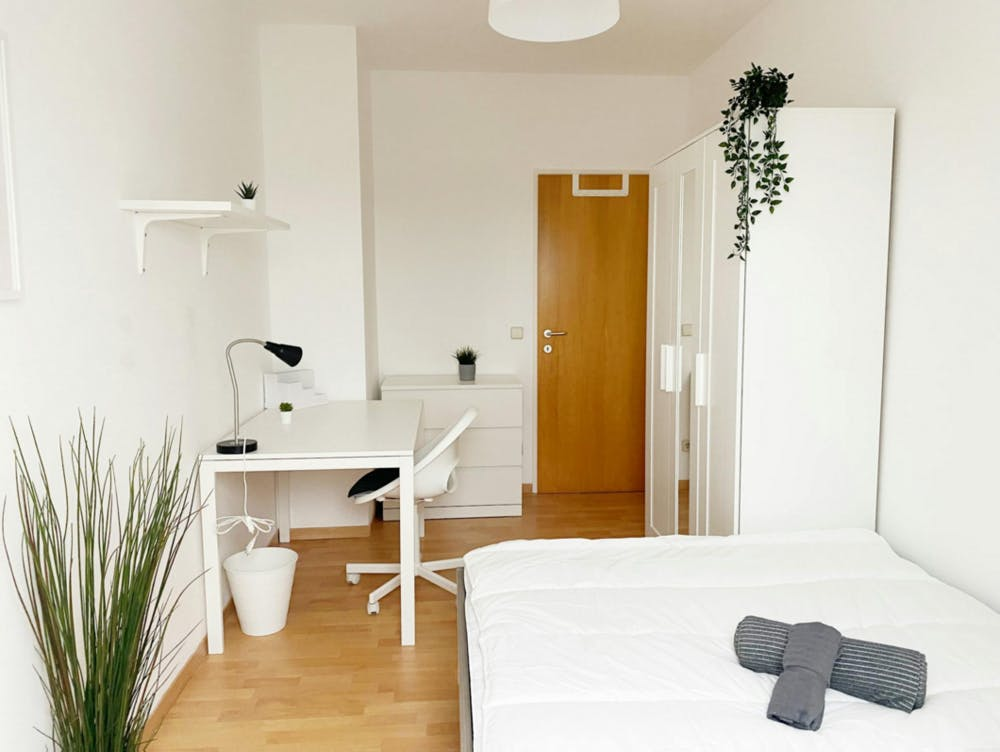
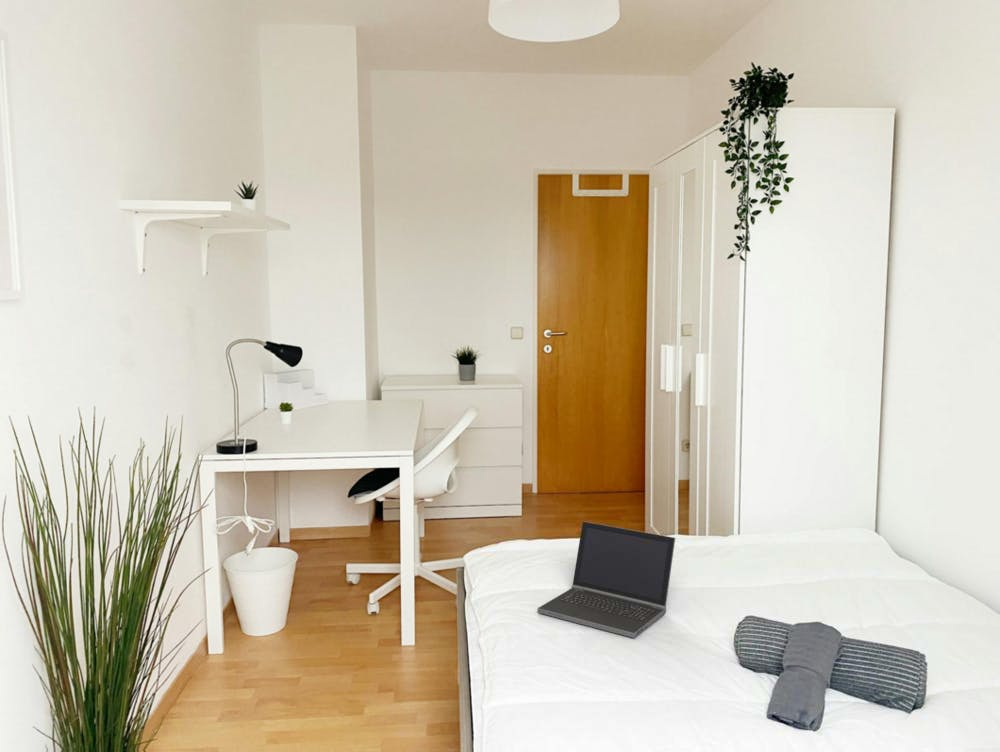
+ laptop computer [537,520,676,639]
